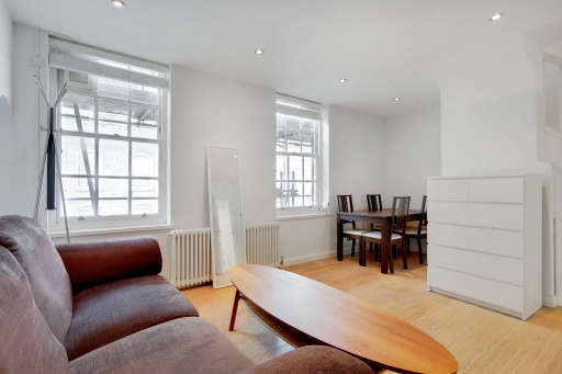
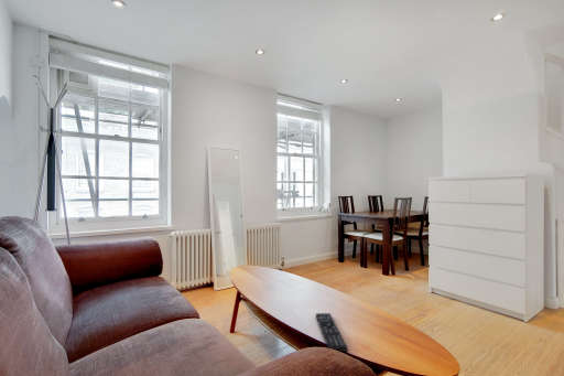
+ remote control [315,312,349,353]
